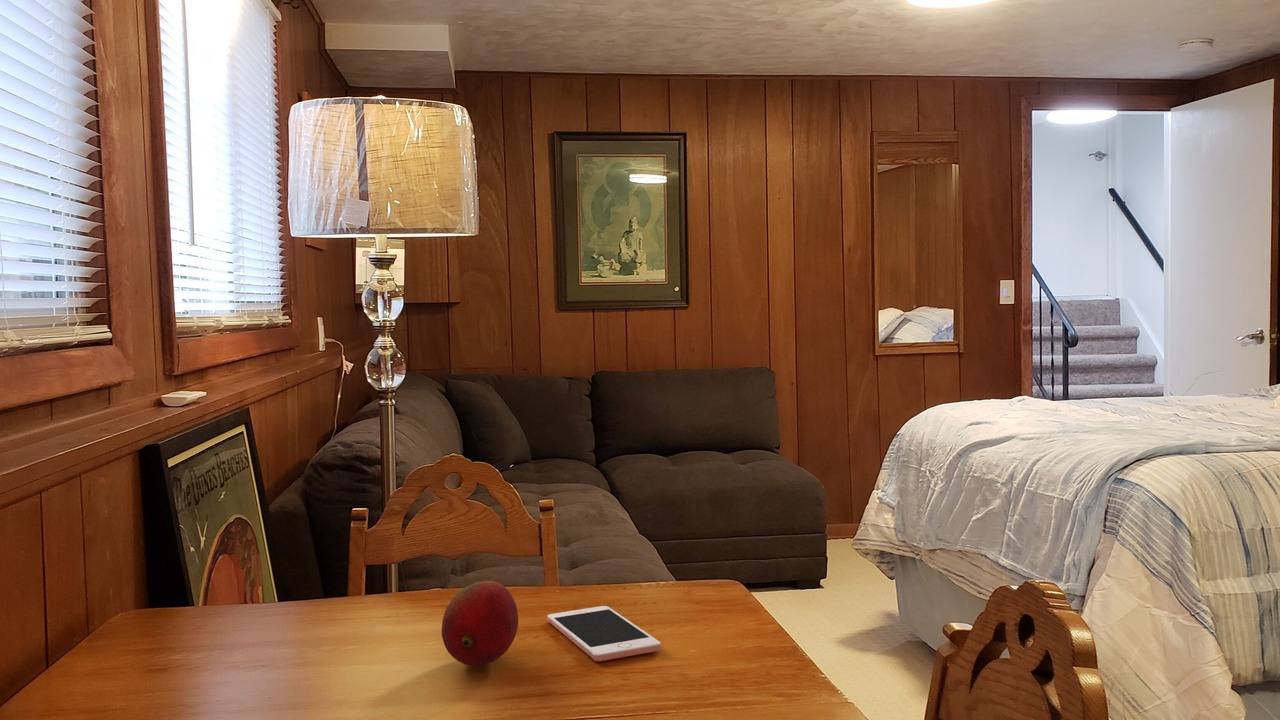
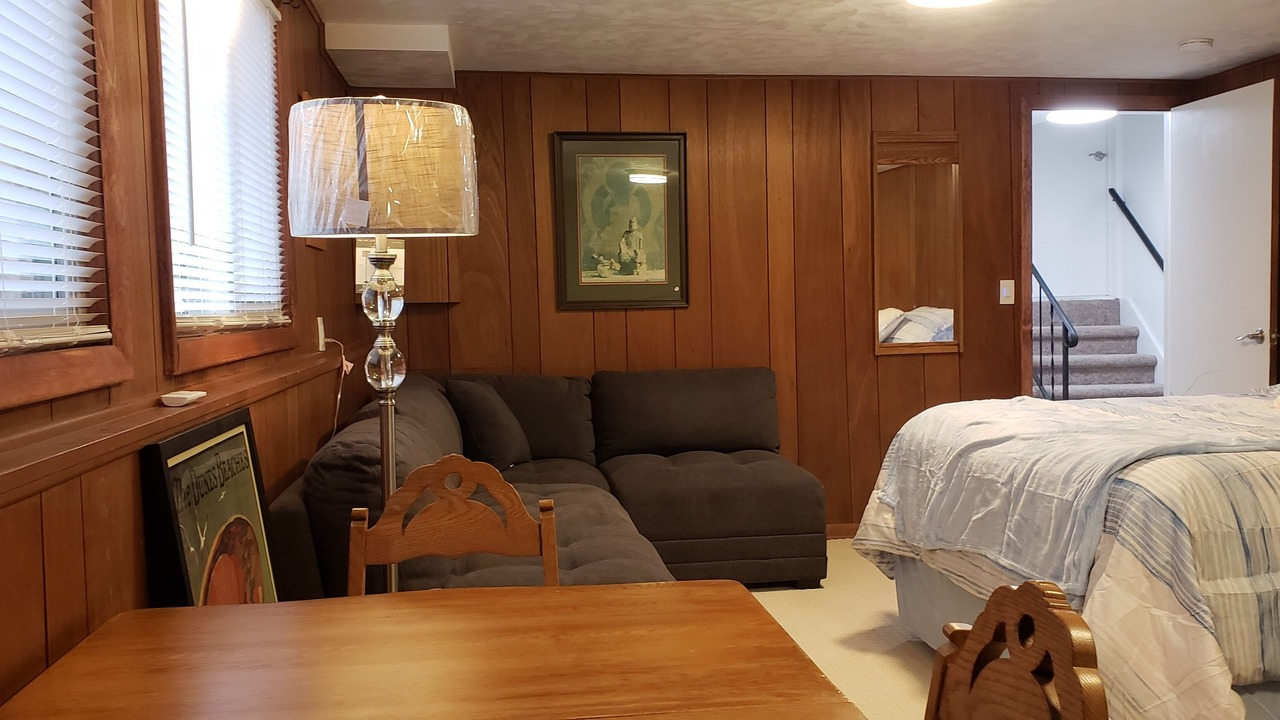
- fruit [441,580,519,667]
- cell phone [546,605,662,662]
